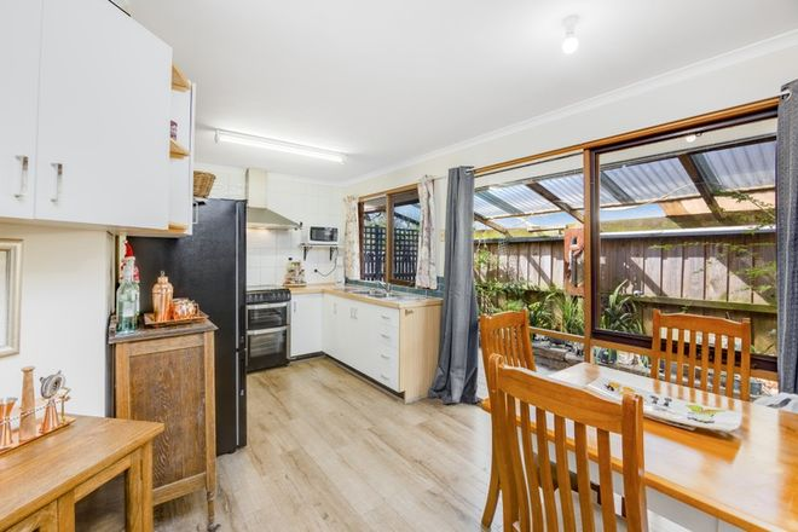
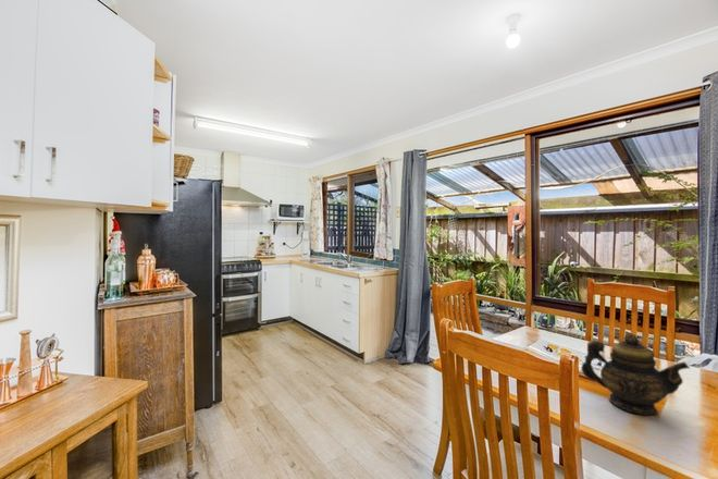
+ teapot [580,333,691,417]
